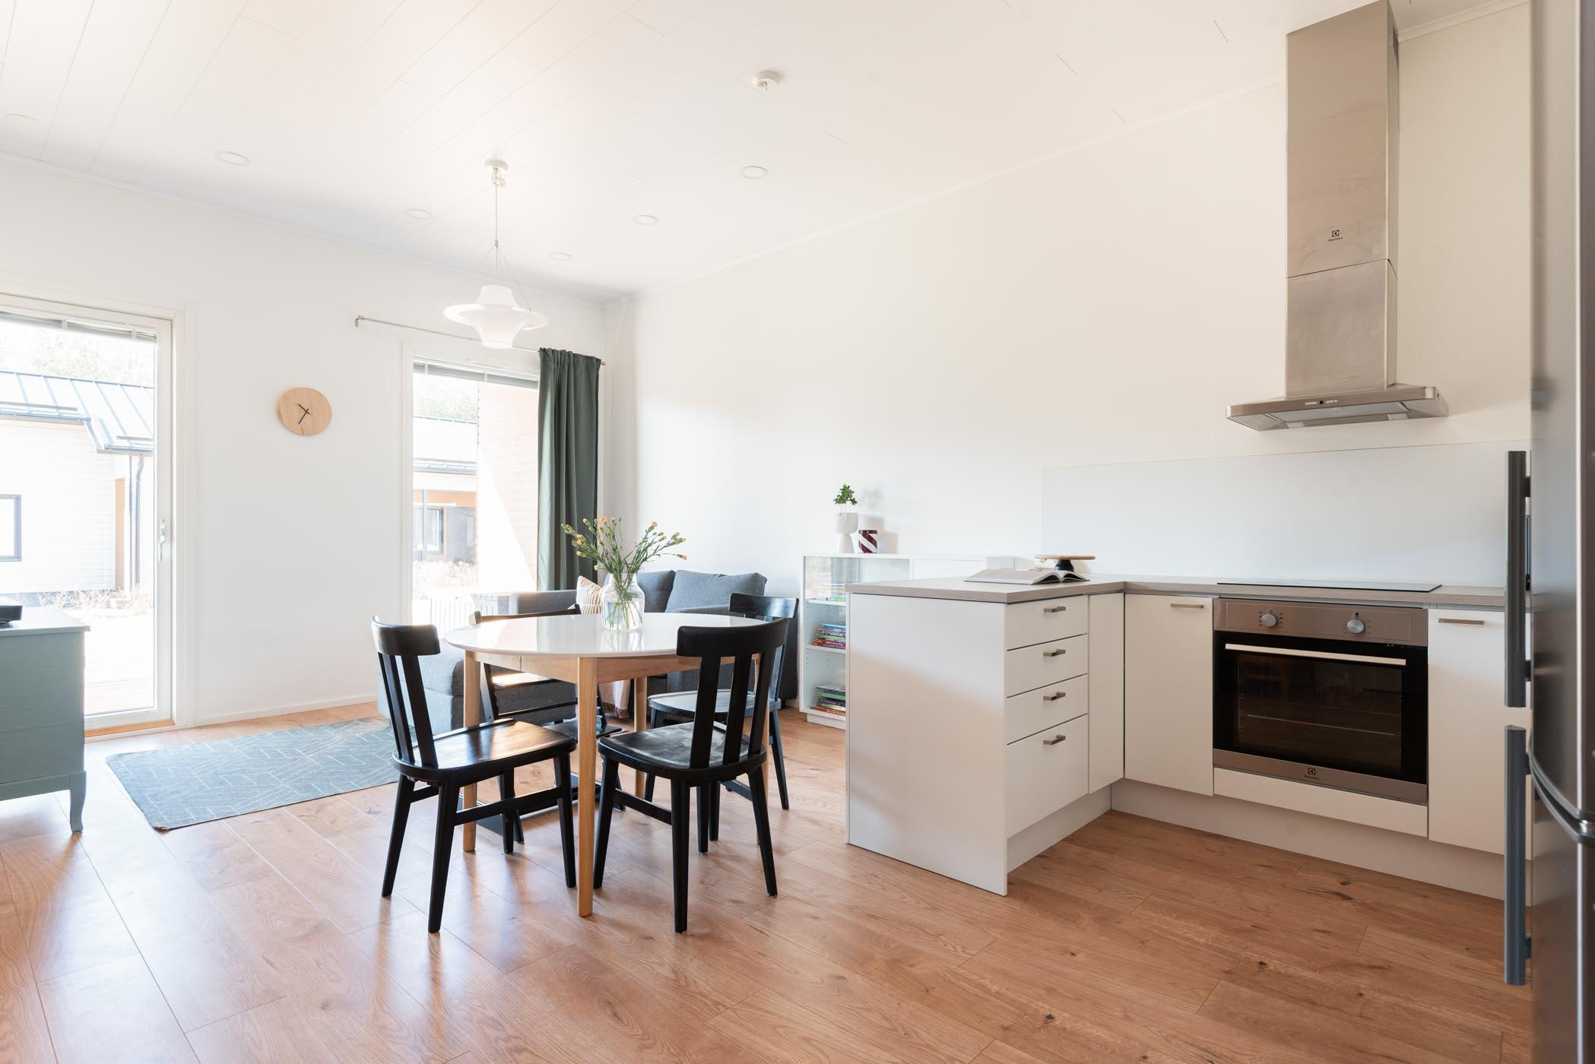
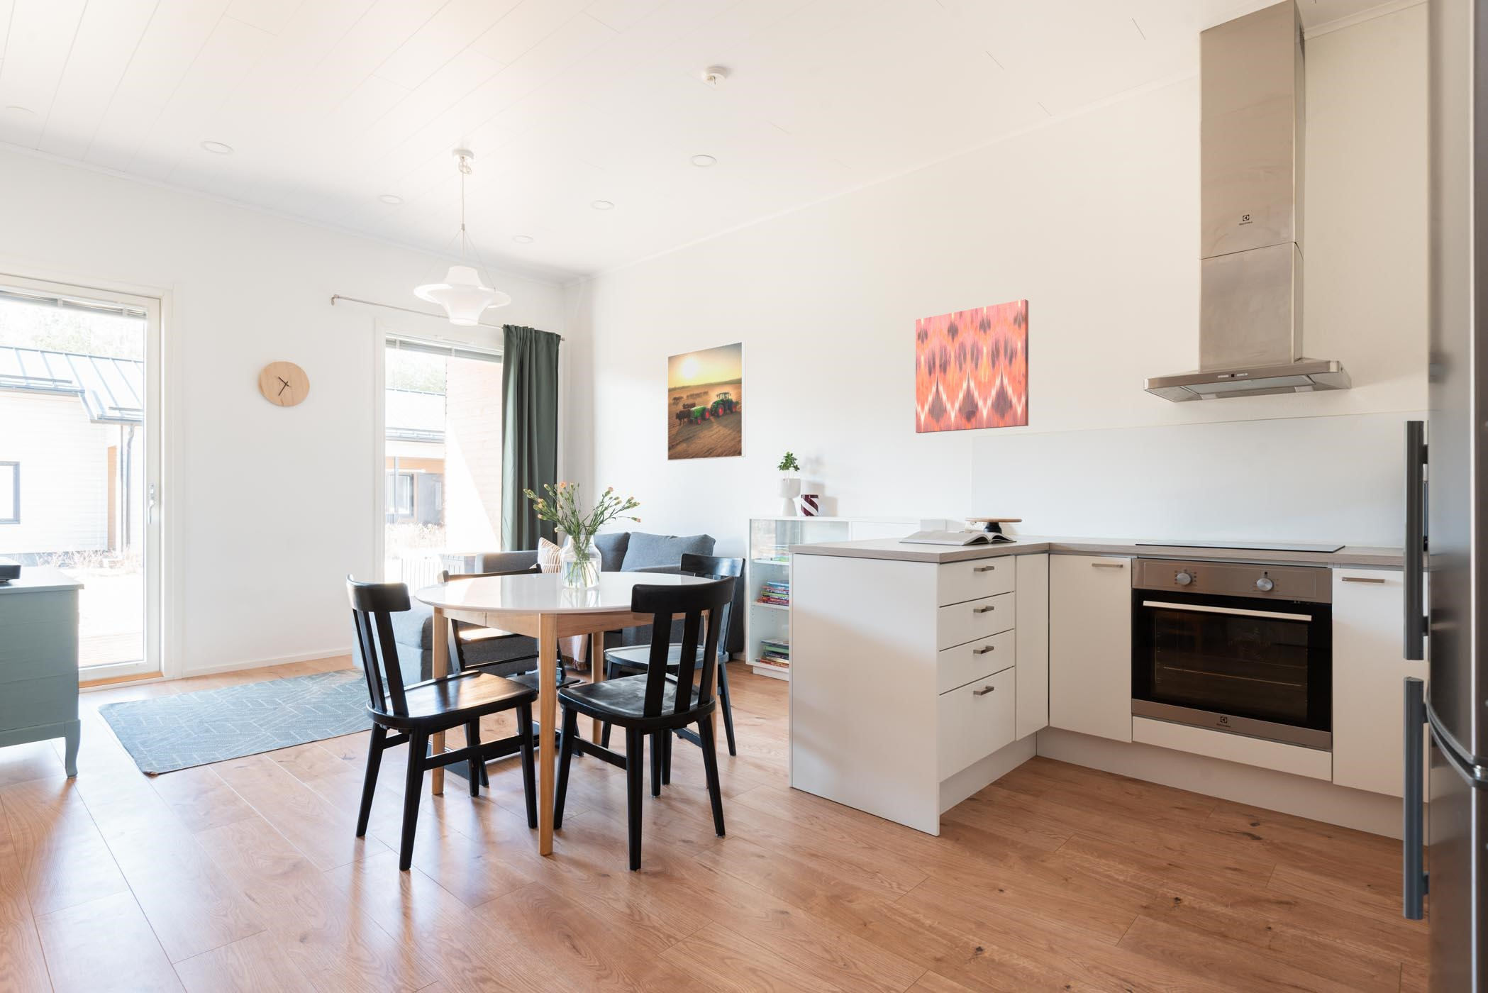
+ wall art [915,298,1029,434]
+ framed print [667,340,746,462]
